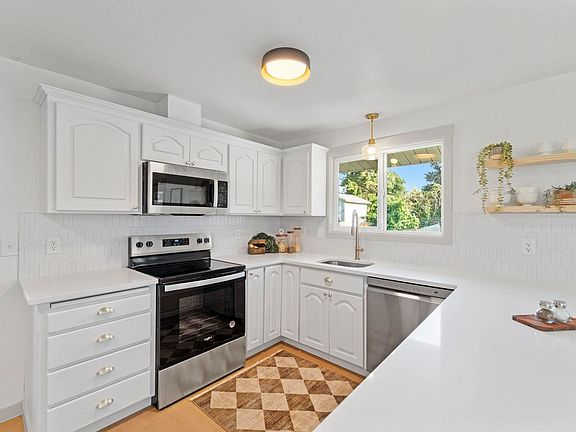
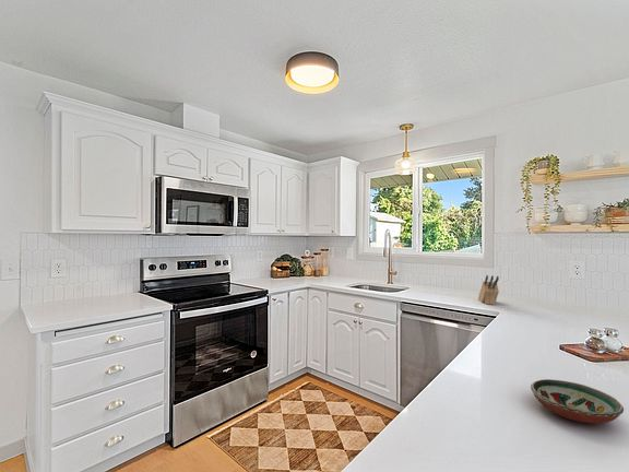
+ knife block [477,274,500,306]
+ decorative bowl [530,378,625,425]
